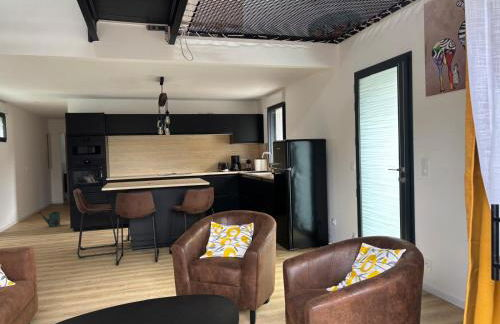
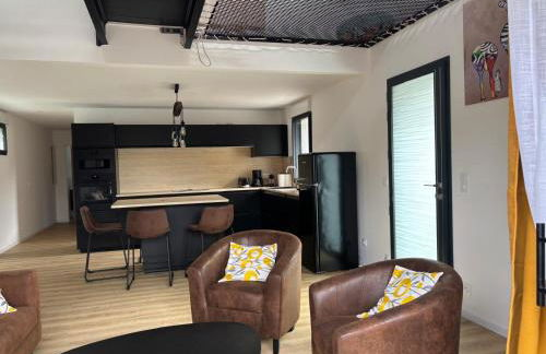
- watering can [37,210,65,228]
